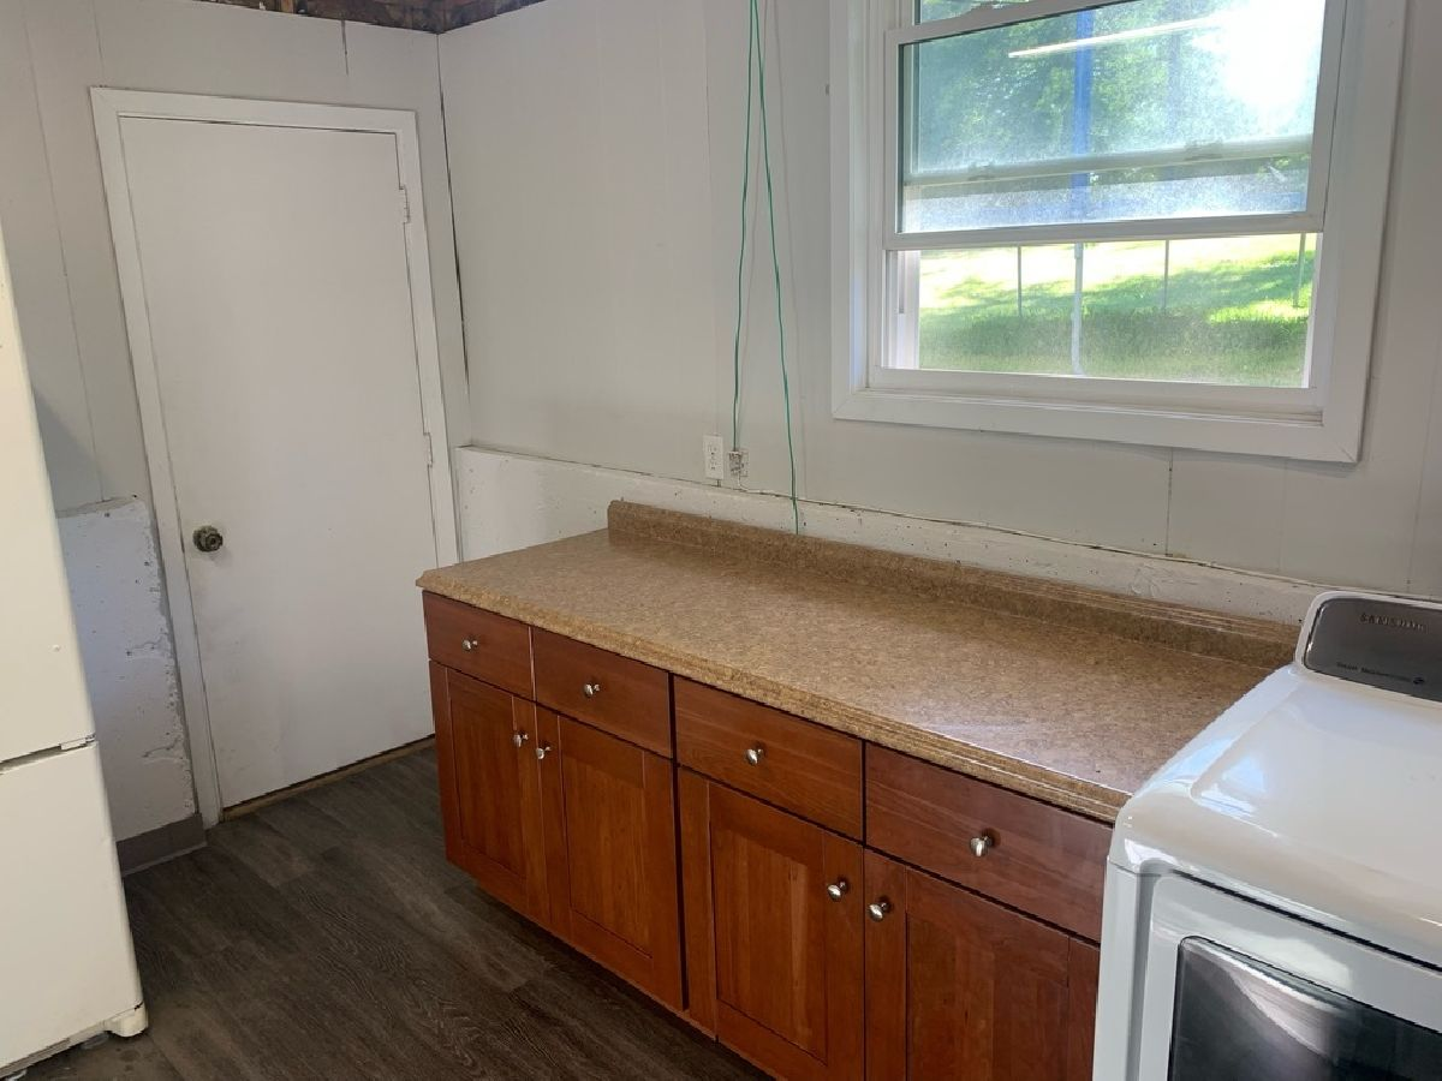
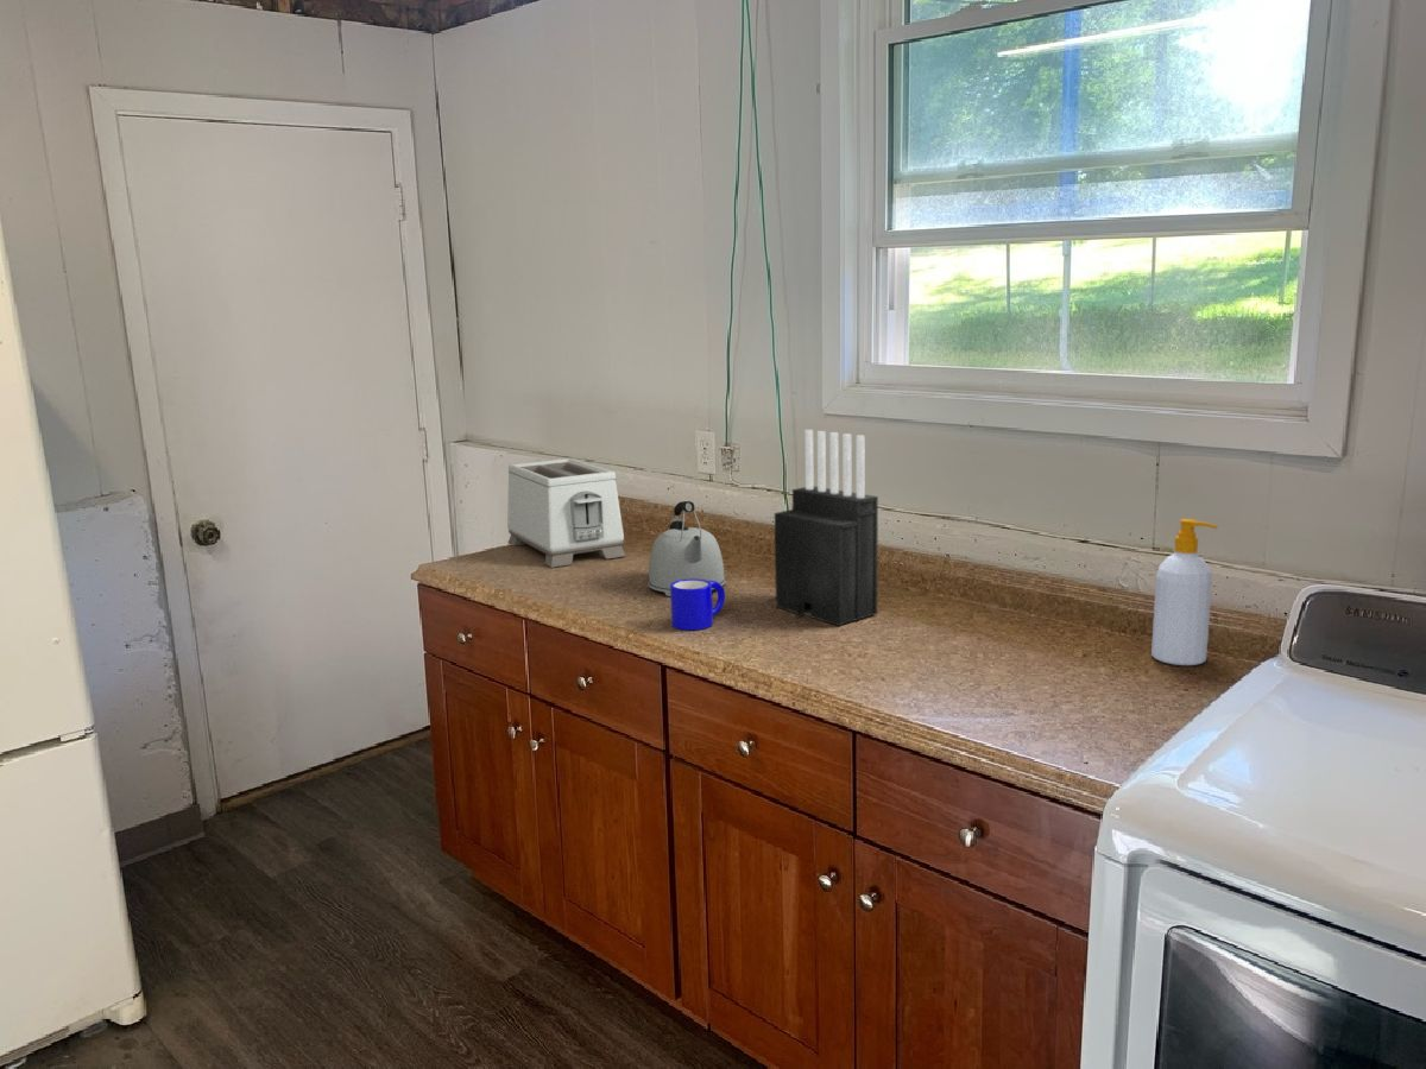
+ soap bottle [1150,518,1218,666]
+ mug [669,578,726,631]
+ kettle [646,500,726,597]
+ knife block [774,429,879,627]
+ toaster [506,457,627,569]
